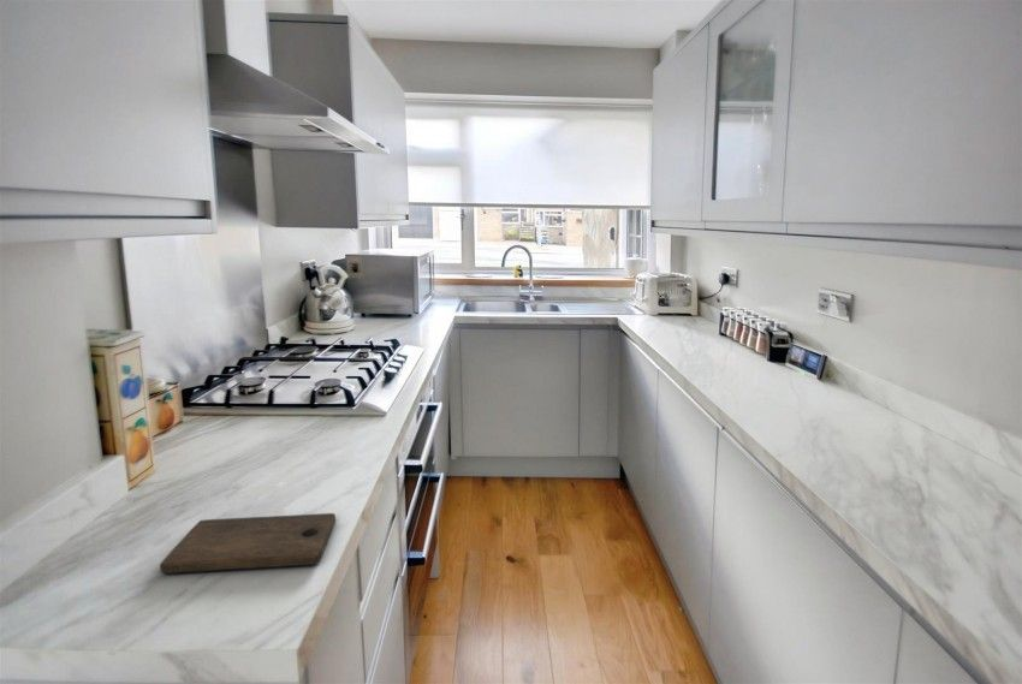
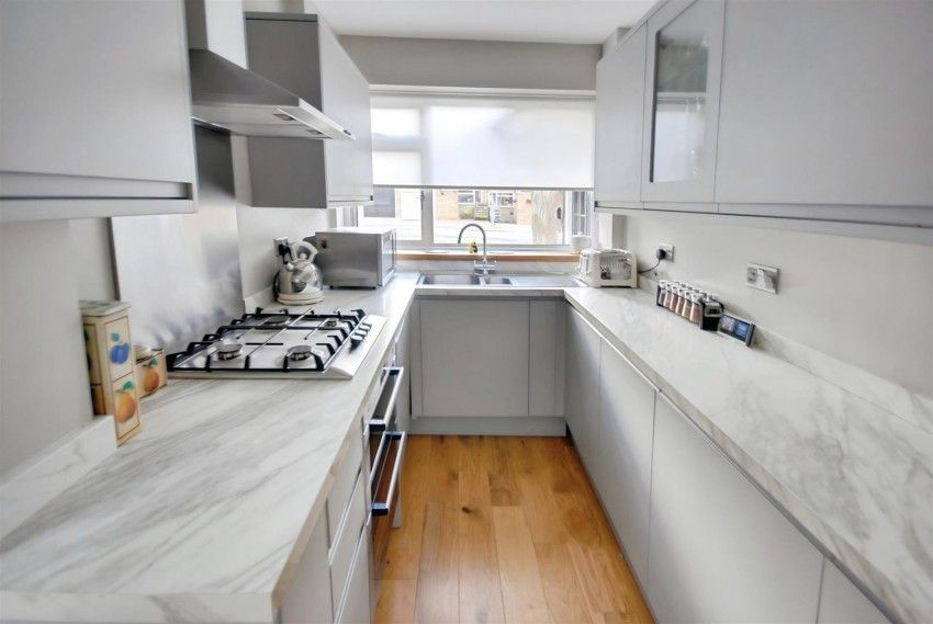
- cutting board [159,512,337,575]
